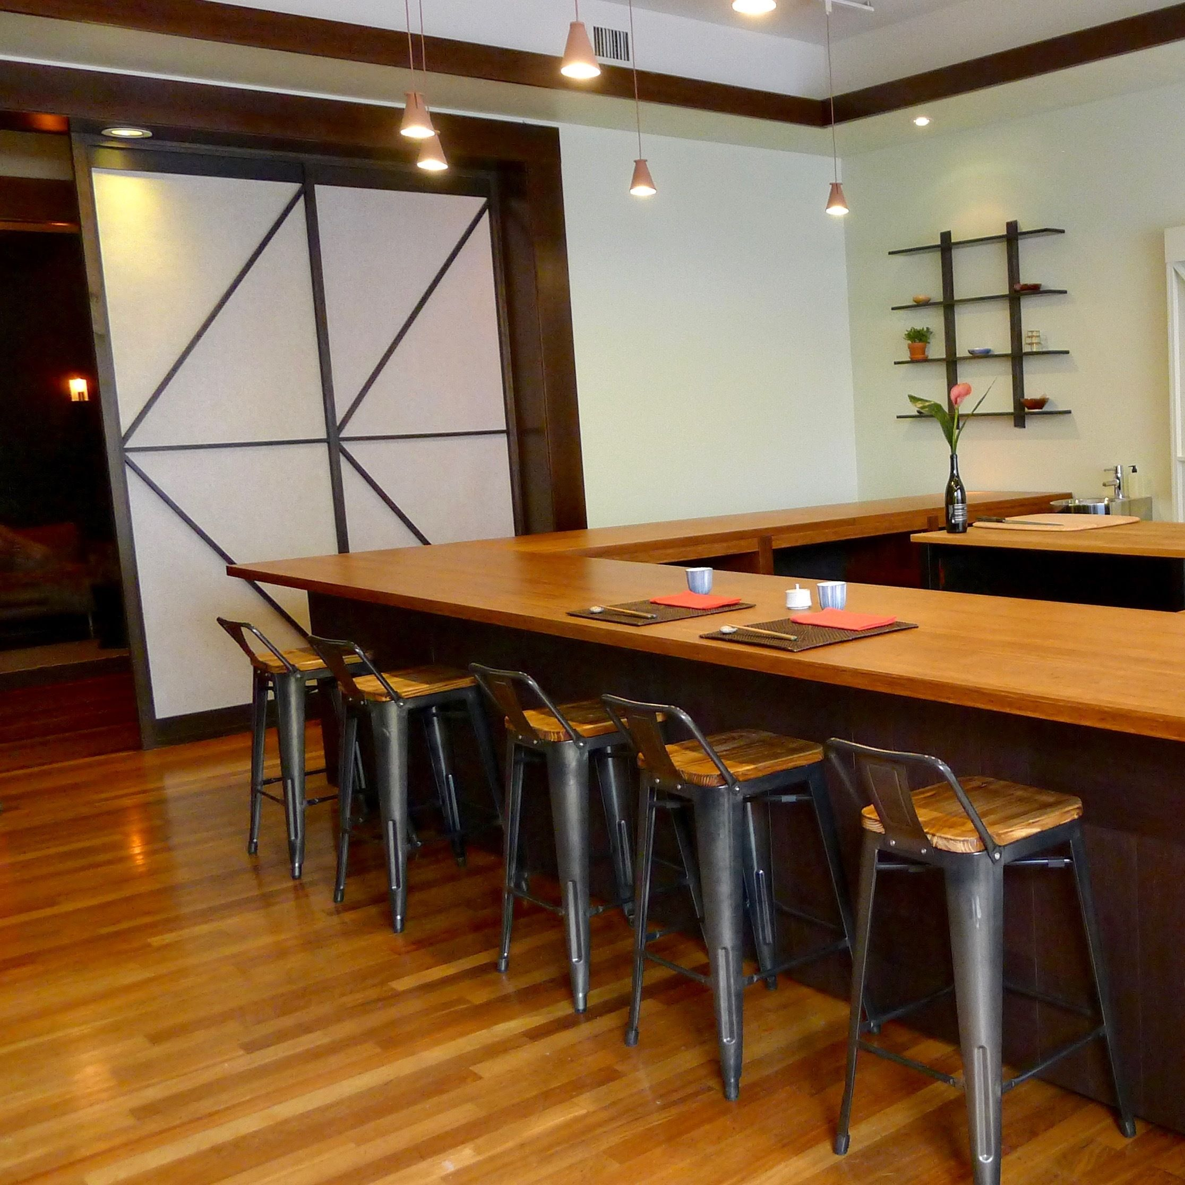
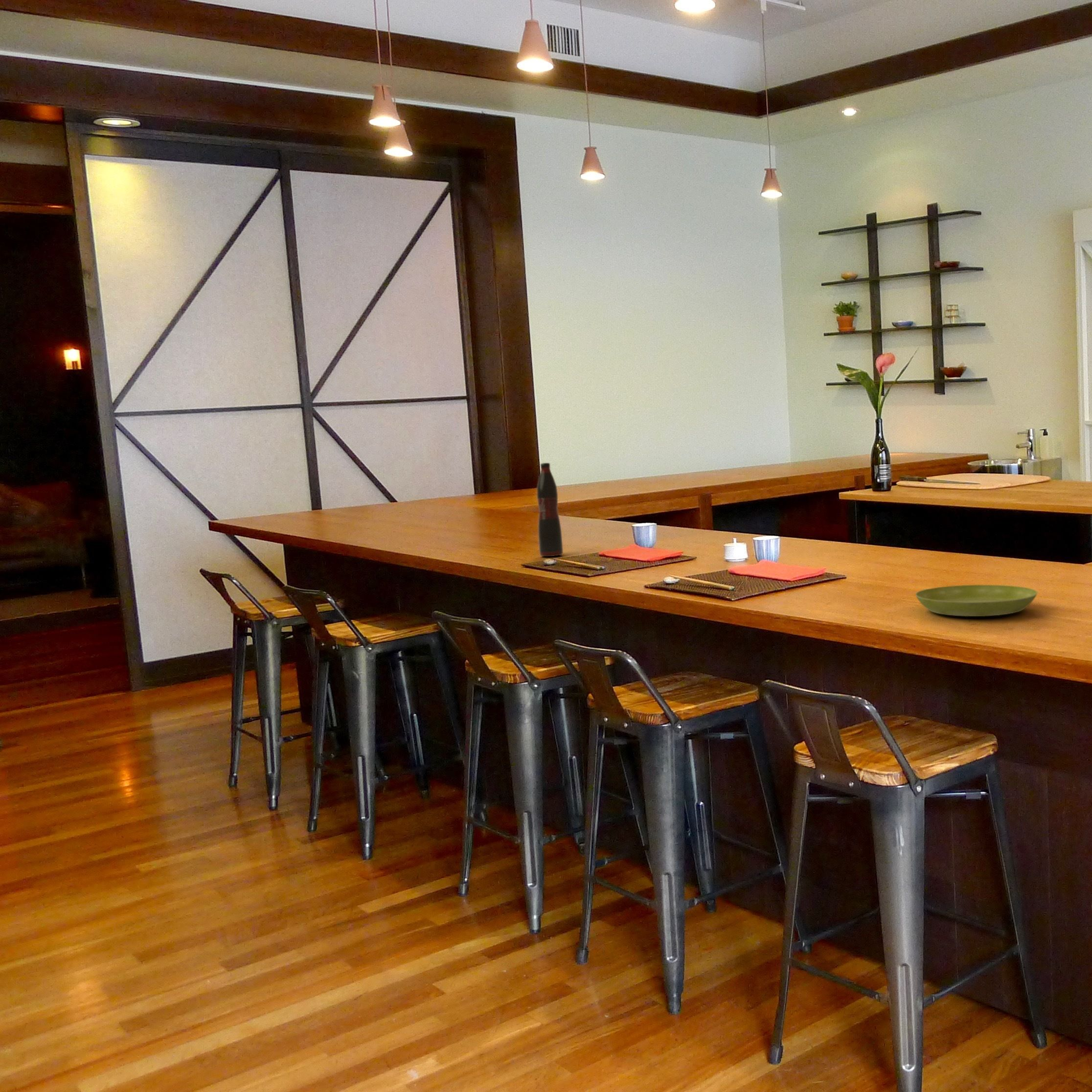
+ saucer [915,584,1038,617]
+ soda bottle [536,462,564,557]
